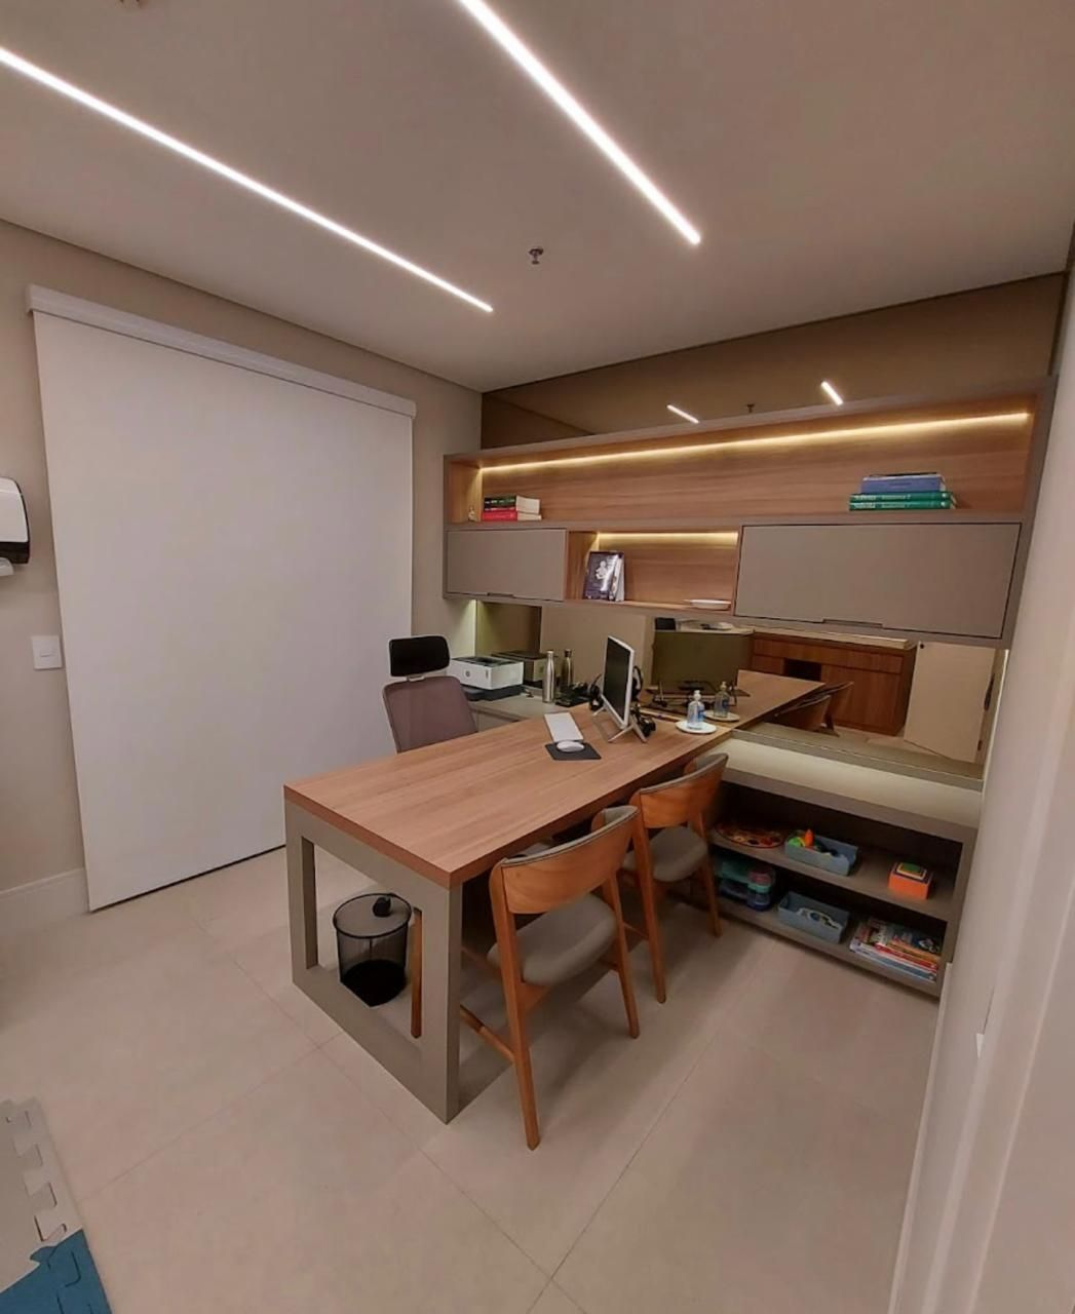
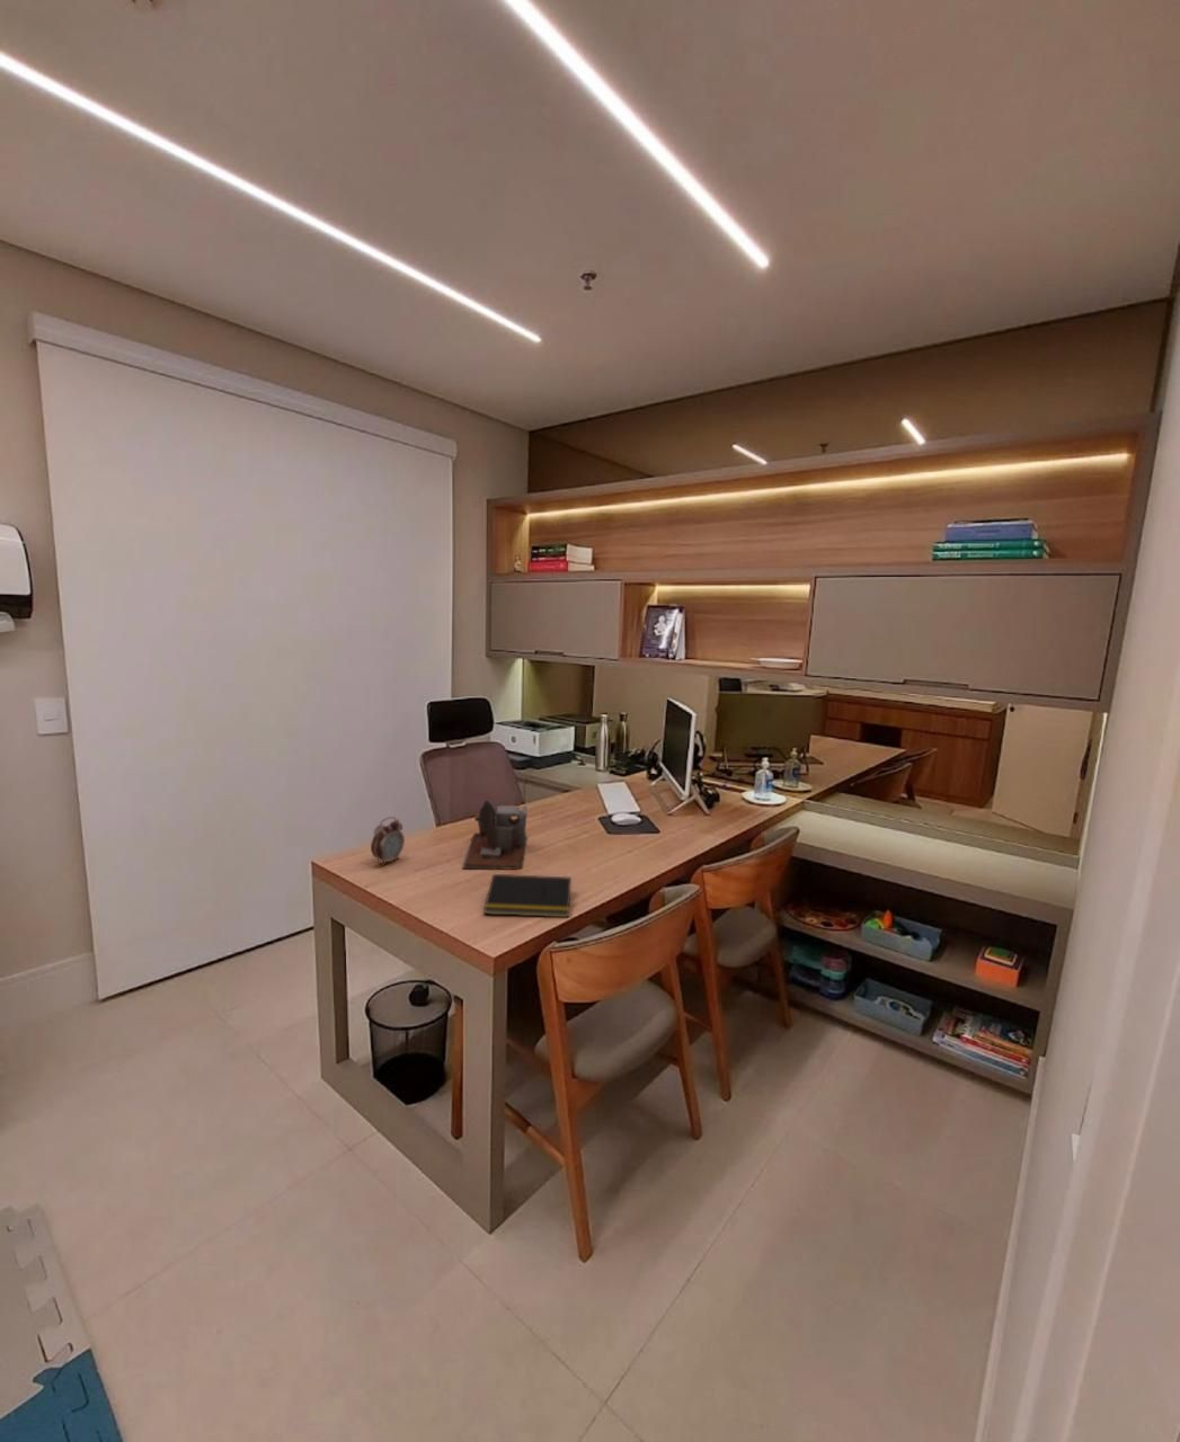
+ alarm clock [370,816,406,866]
+ desk organizer [461,799,528,871]
+ notepad [483,873,573,919]
